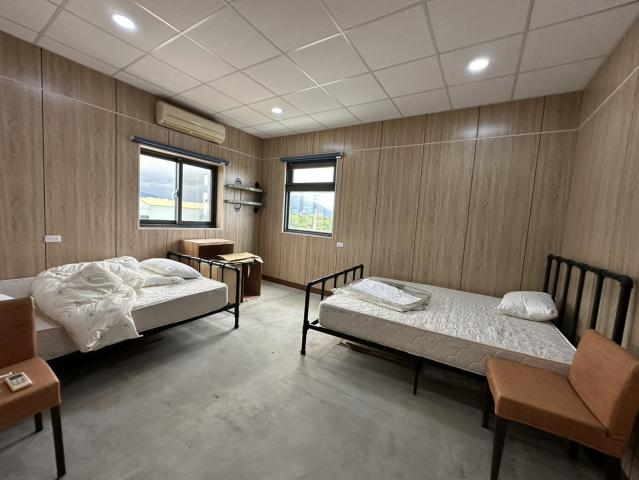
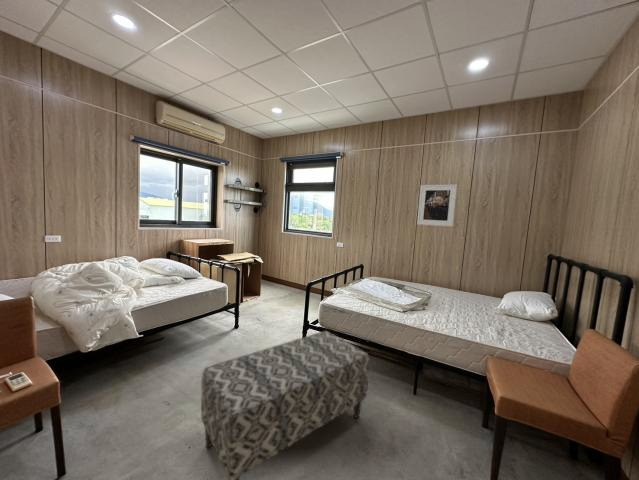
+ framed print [416,183,458,227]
+ bench [200,330,370,480]
